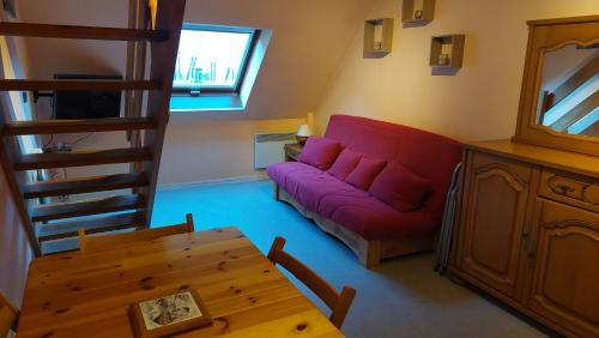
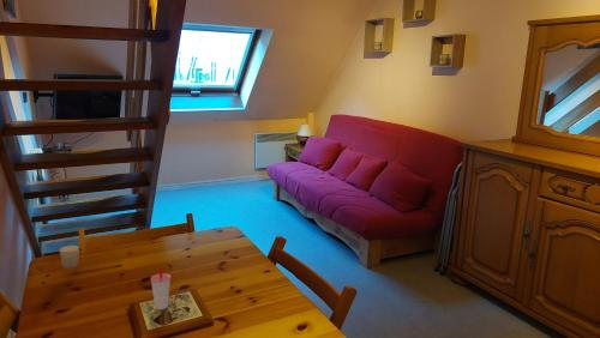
+ cup [150,266,172,310]
+ candle [59,245,80,268]
